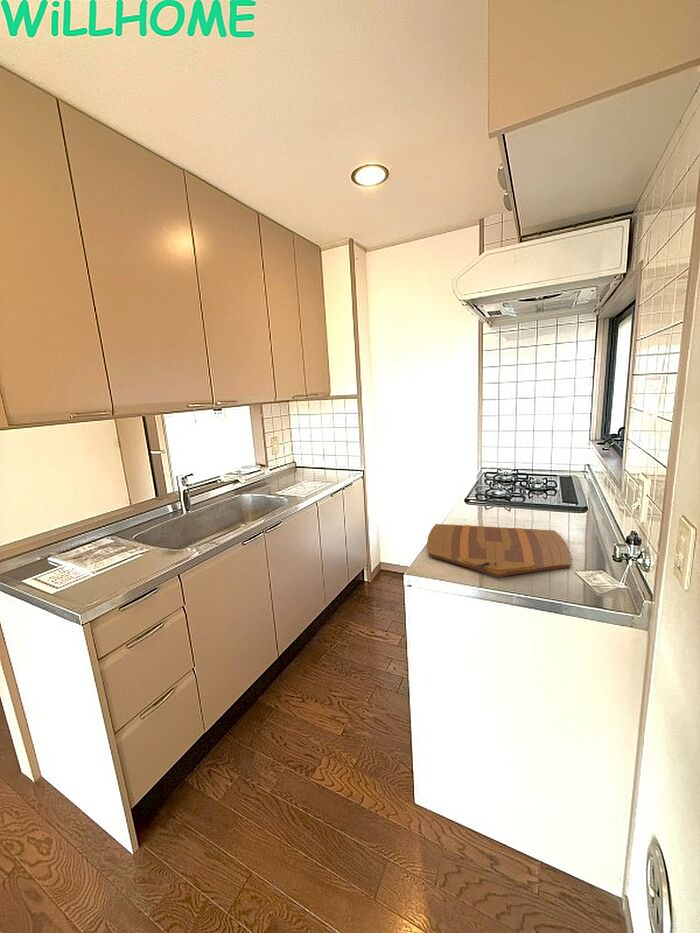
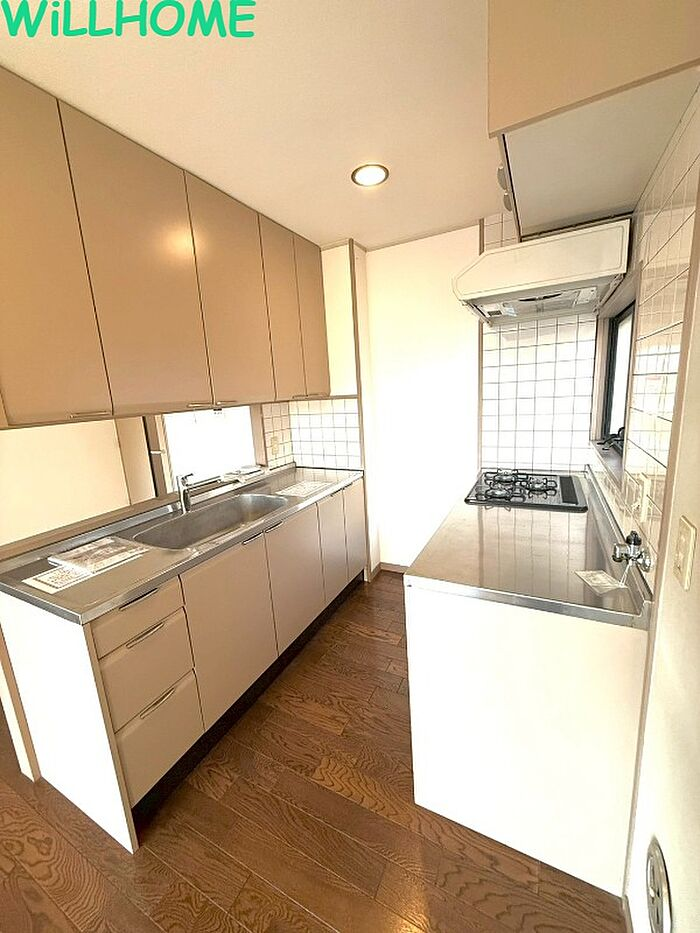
- cutting board [426,523,571,578]
